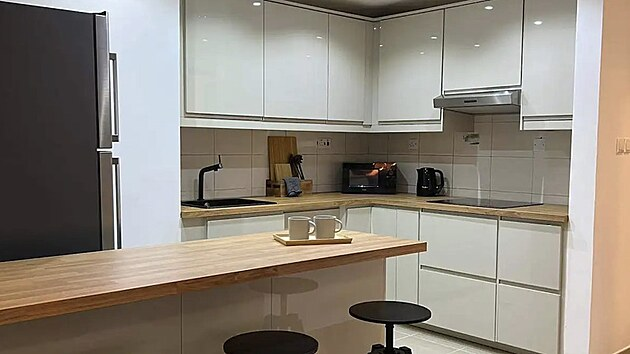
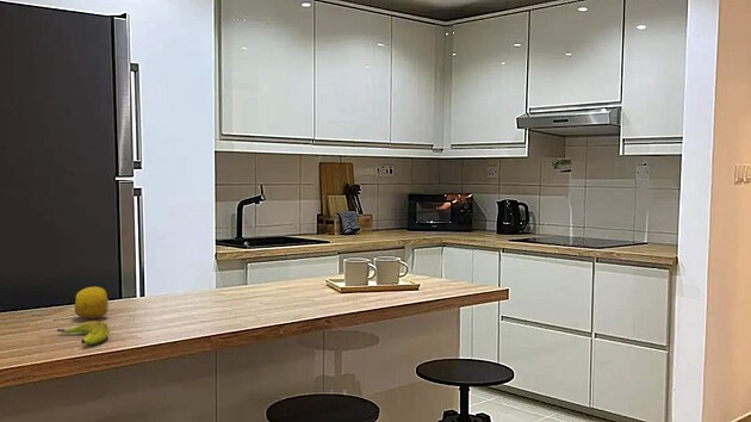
+ fruit [73,286,110,319]
+ banana [56,319,111,346]
